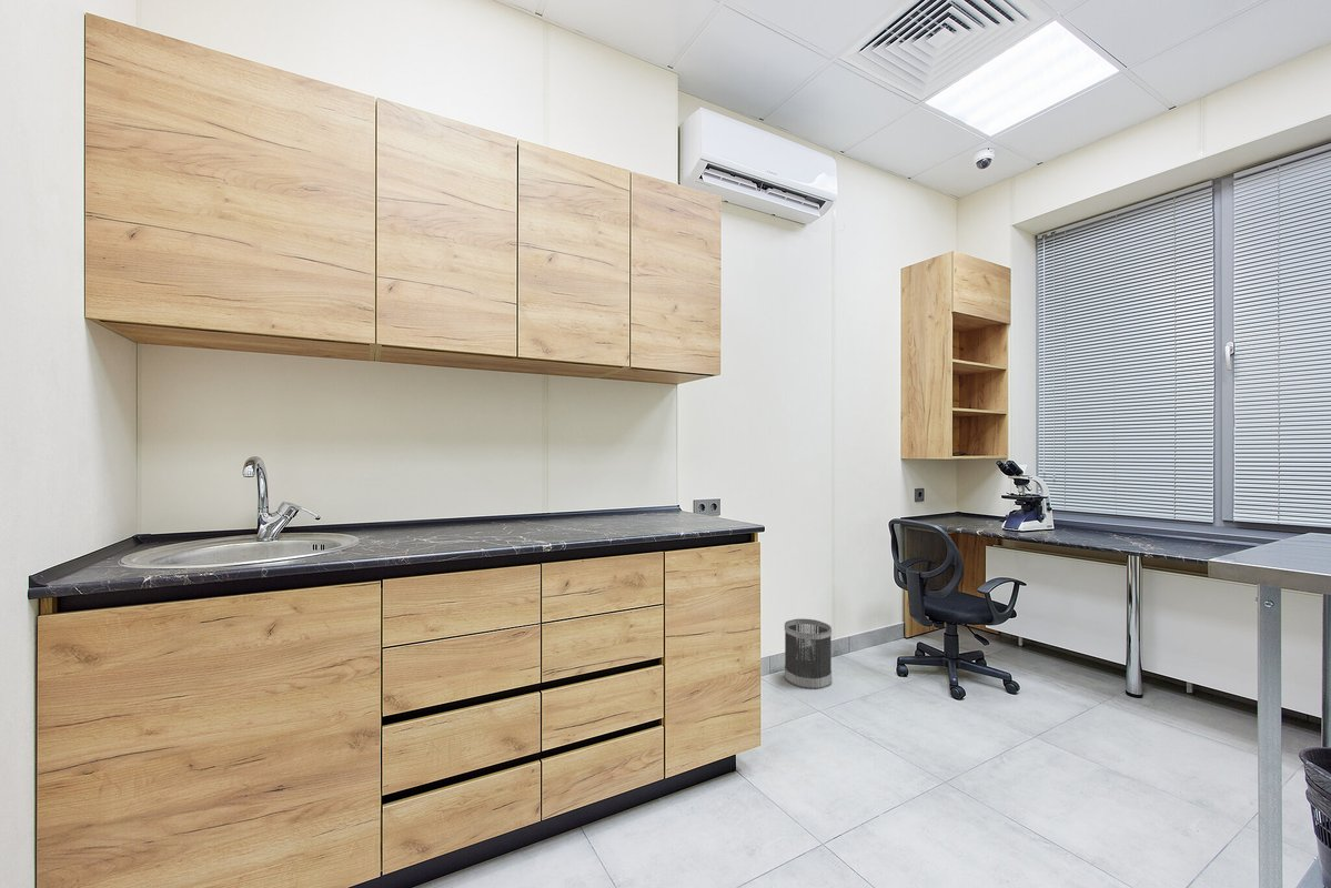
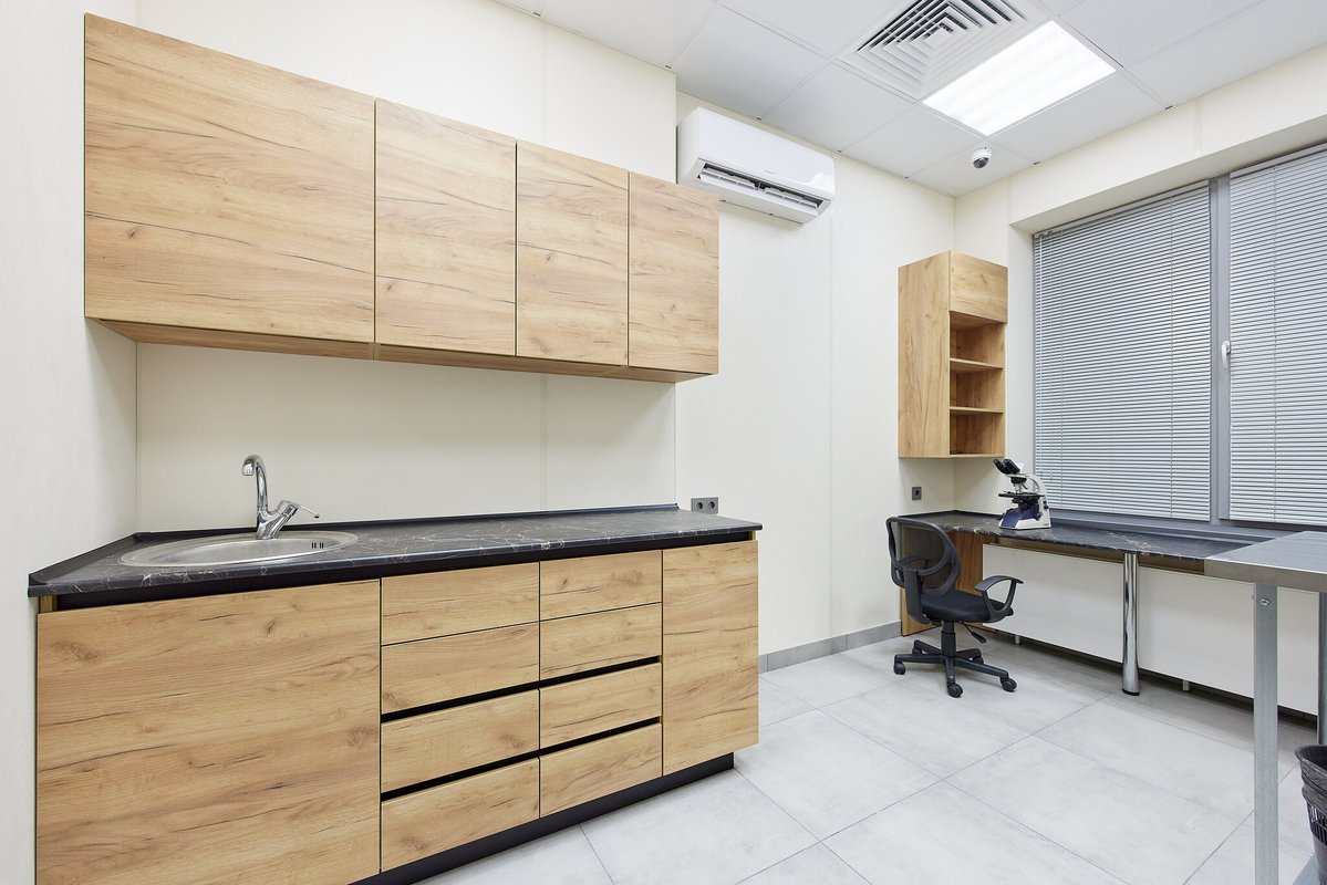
- wastebasket [784,617,833,690]
